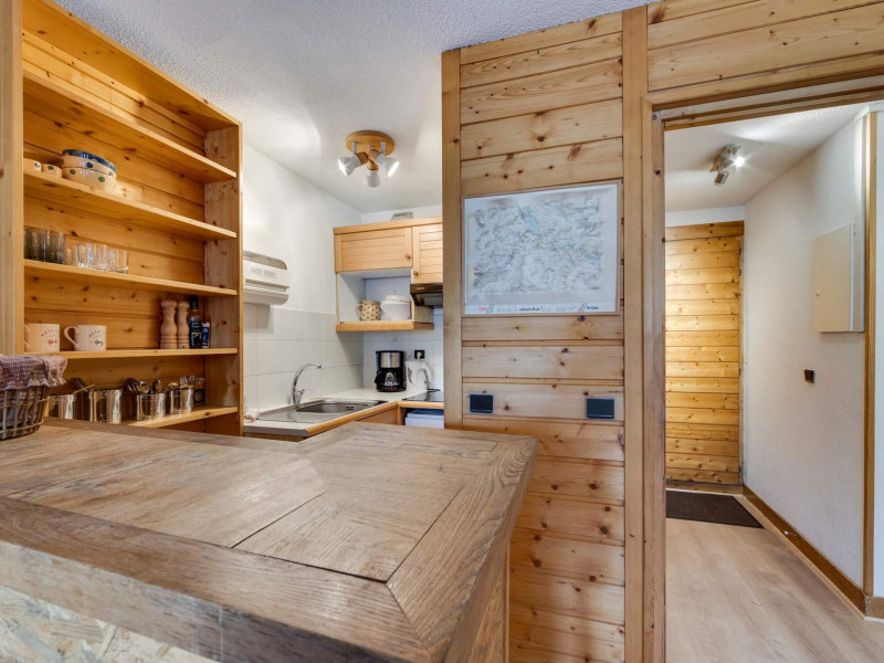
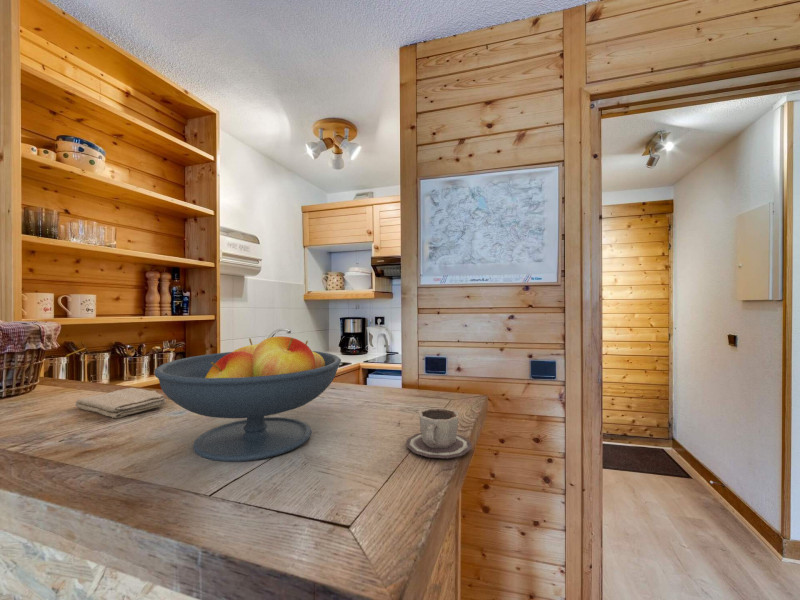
+ fruit bowl [153,335,342,463]
+ washcloth [74,387,168,419]
+ cup [405,407,473,459]
